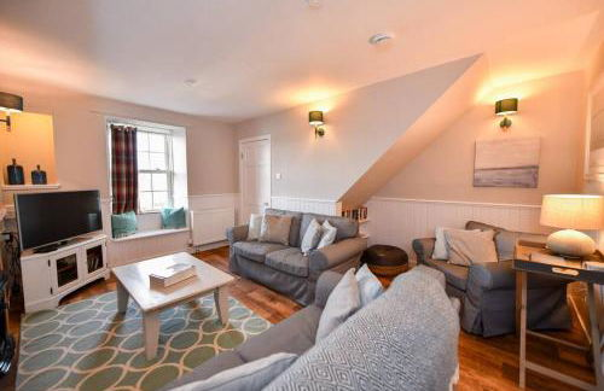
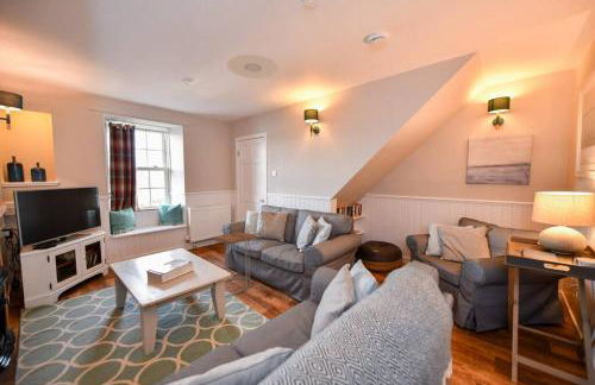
+ side table [211,231,258,296]
+ ceiling light [226,53,280,80]
